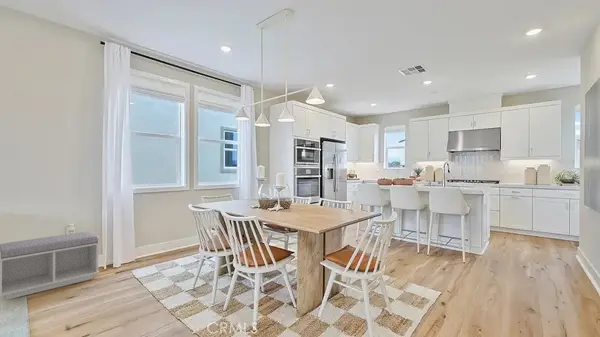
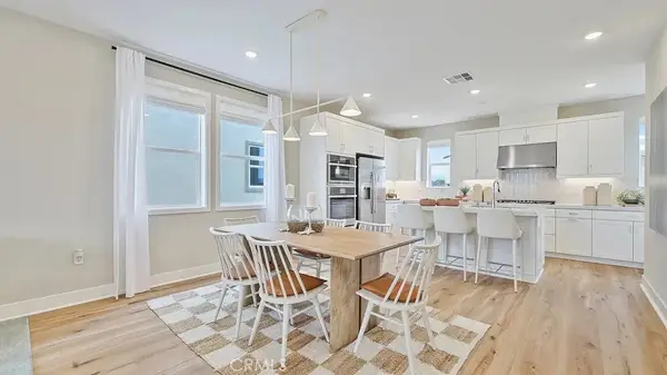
- bench [0,231,101,301]
